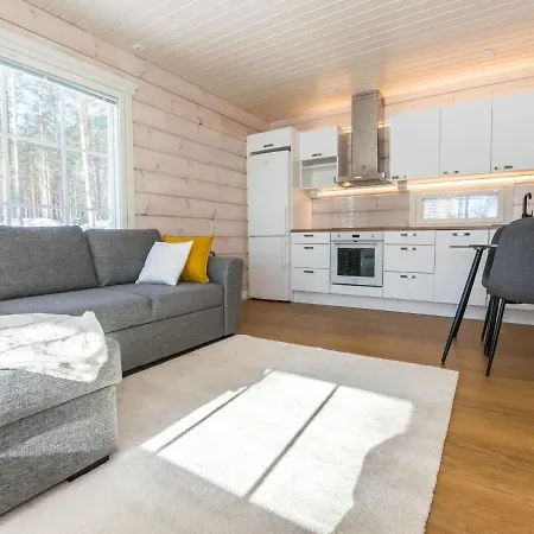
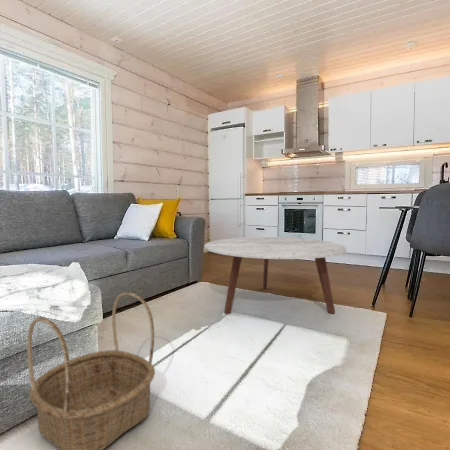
+ basket [26,291,156,450]
+ coffee table [204,236,347,315]
